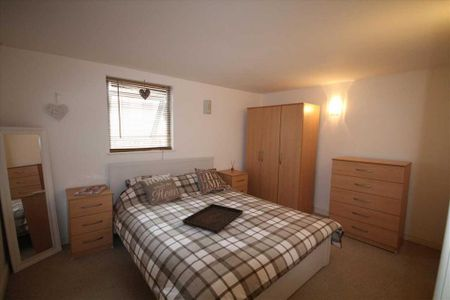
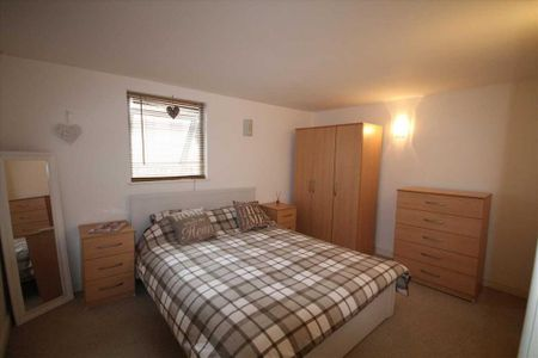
- serving tray [181,203,244,234]
